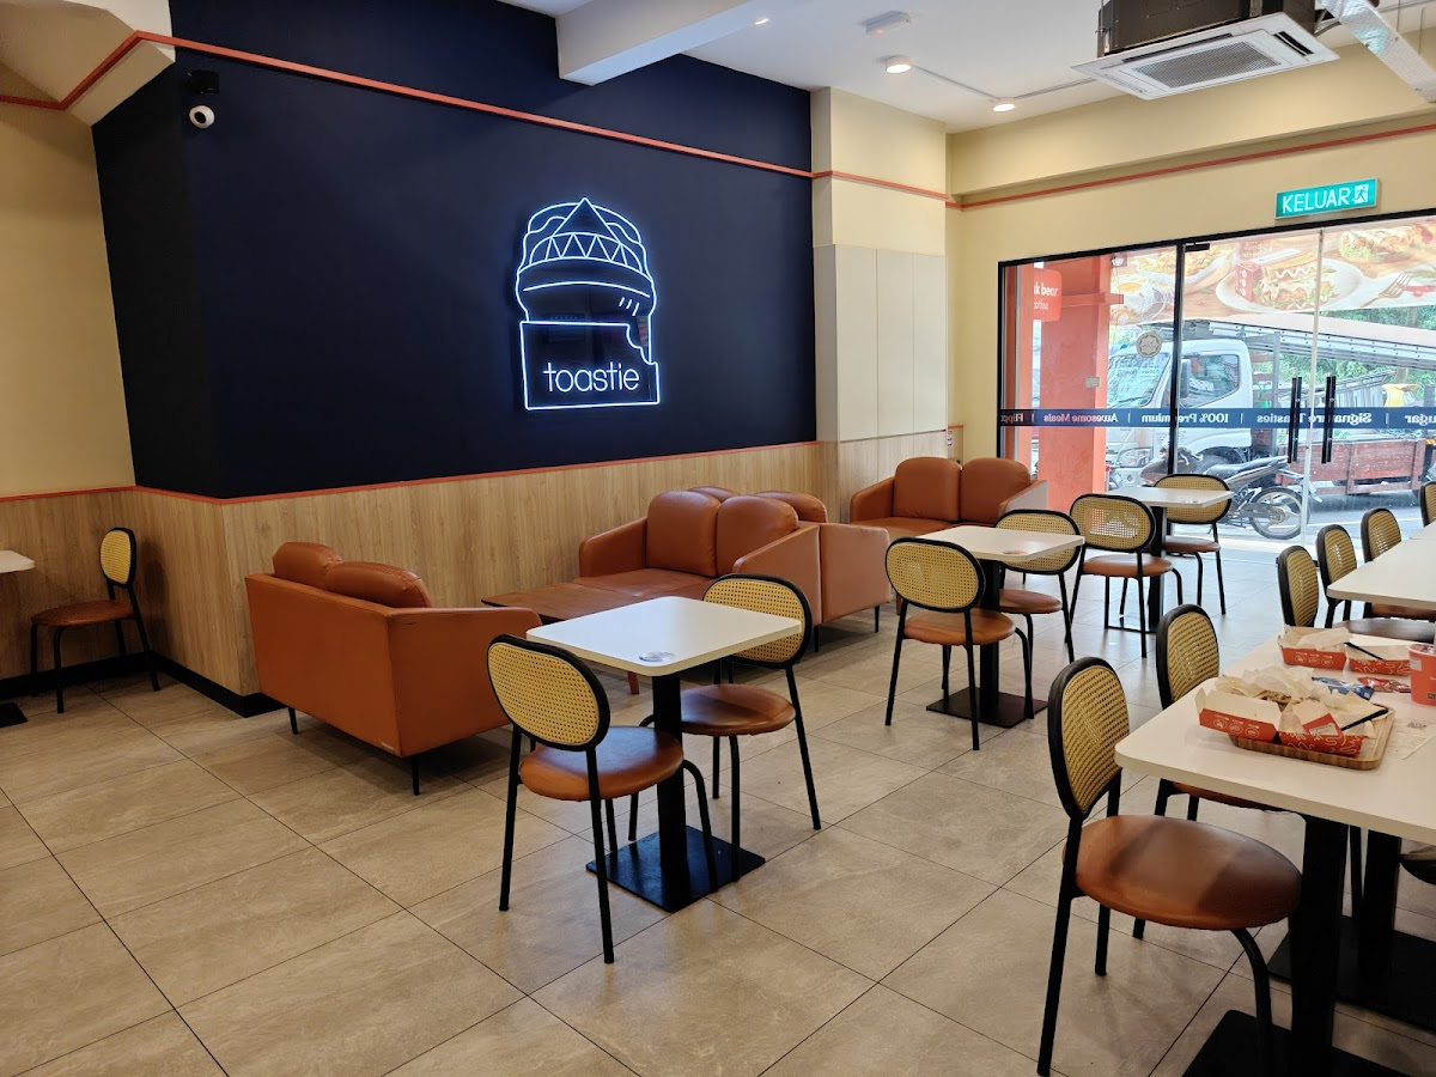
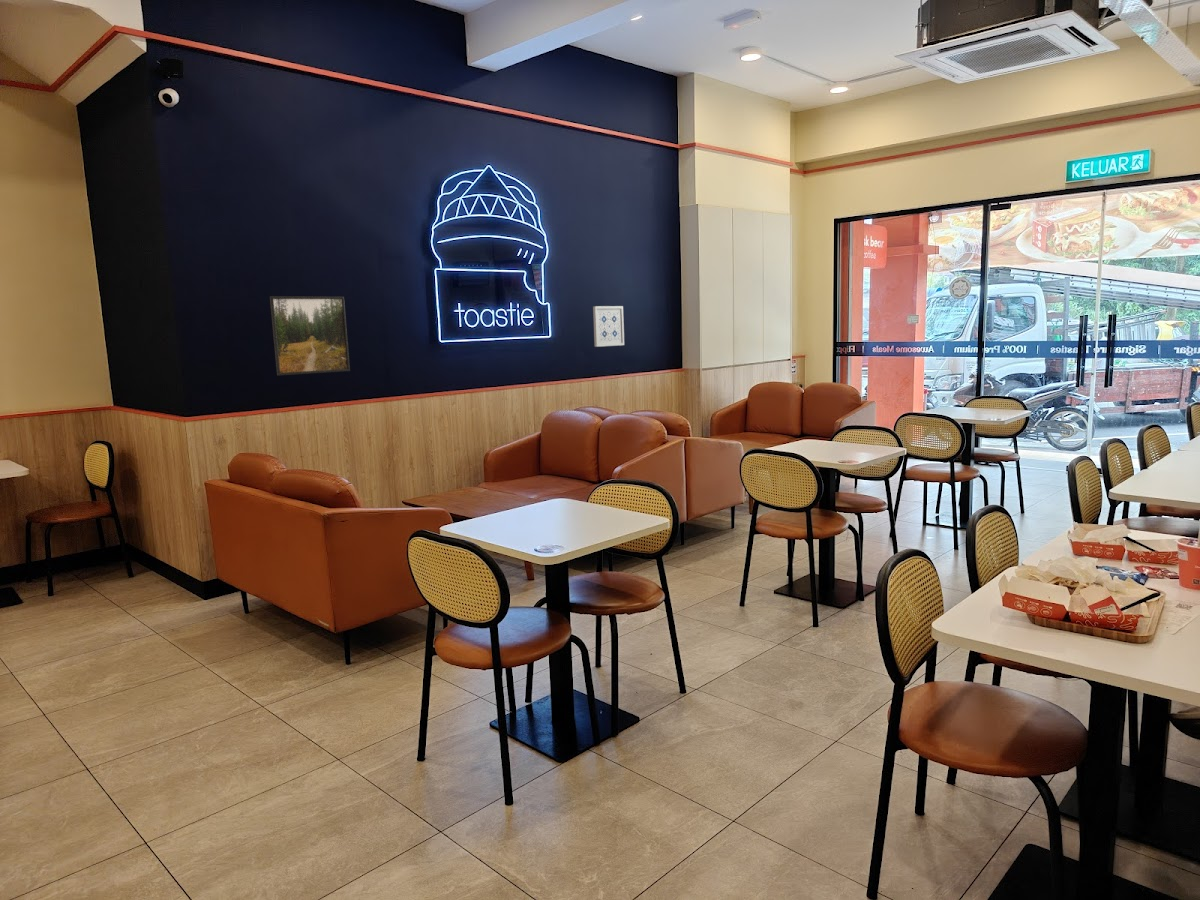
+ wall art [592,305,625,348]
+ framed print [269,295,351,376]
